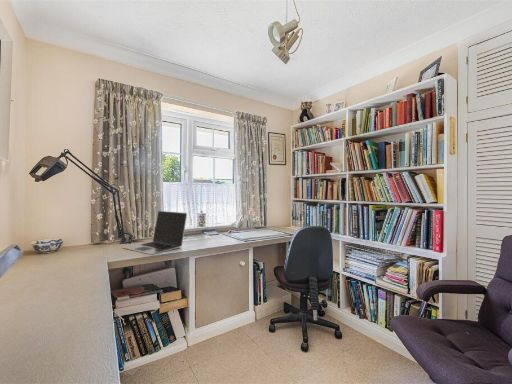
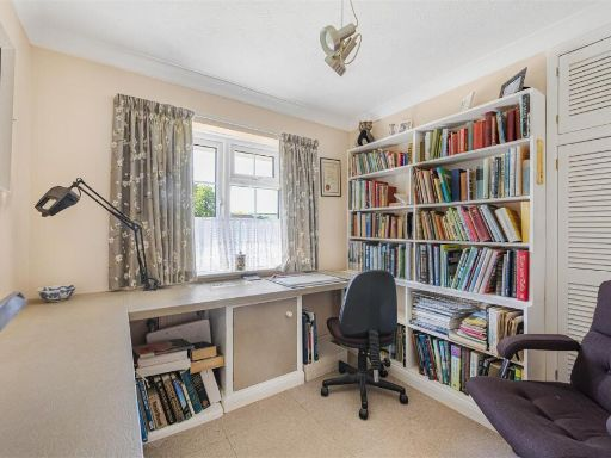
- laptop [122,210,188,255]
